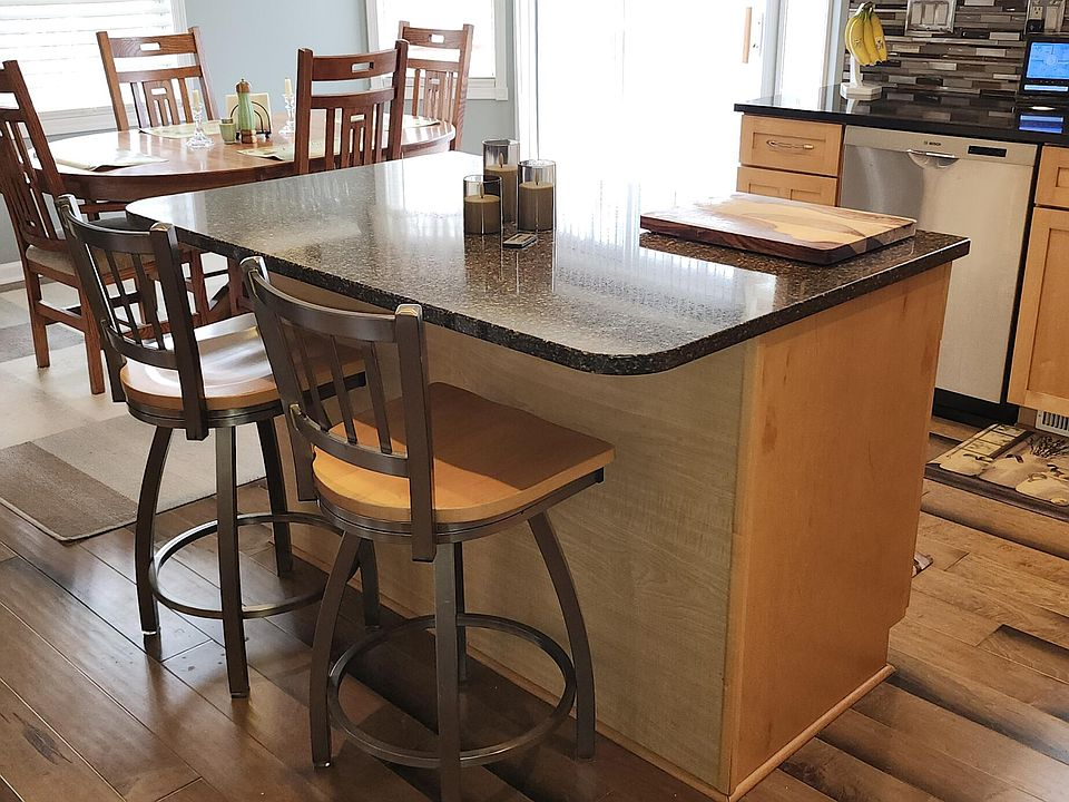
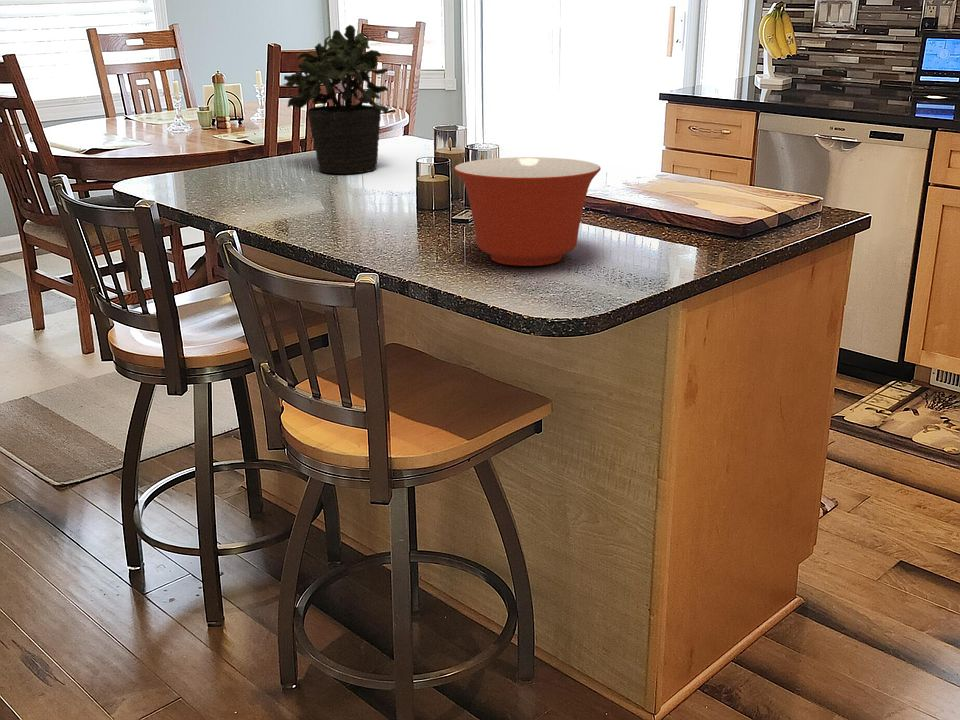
+ potted plant [282,24,390,175]
+ mixing bowl [453,156,602,267]
